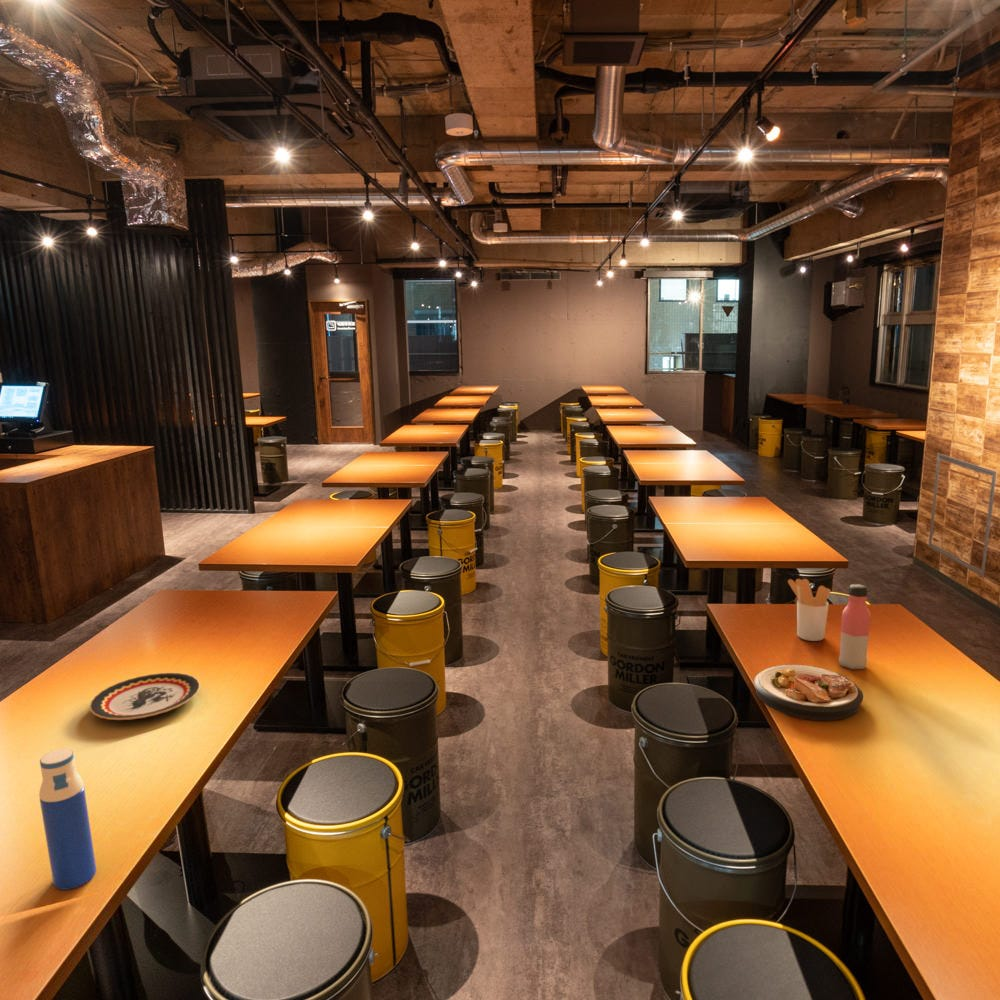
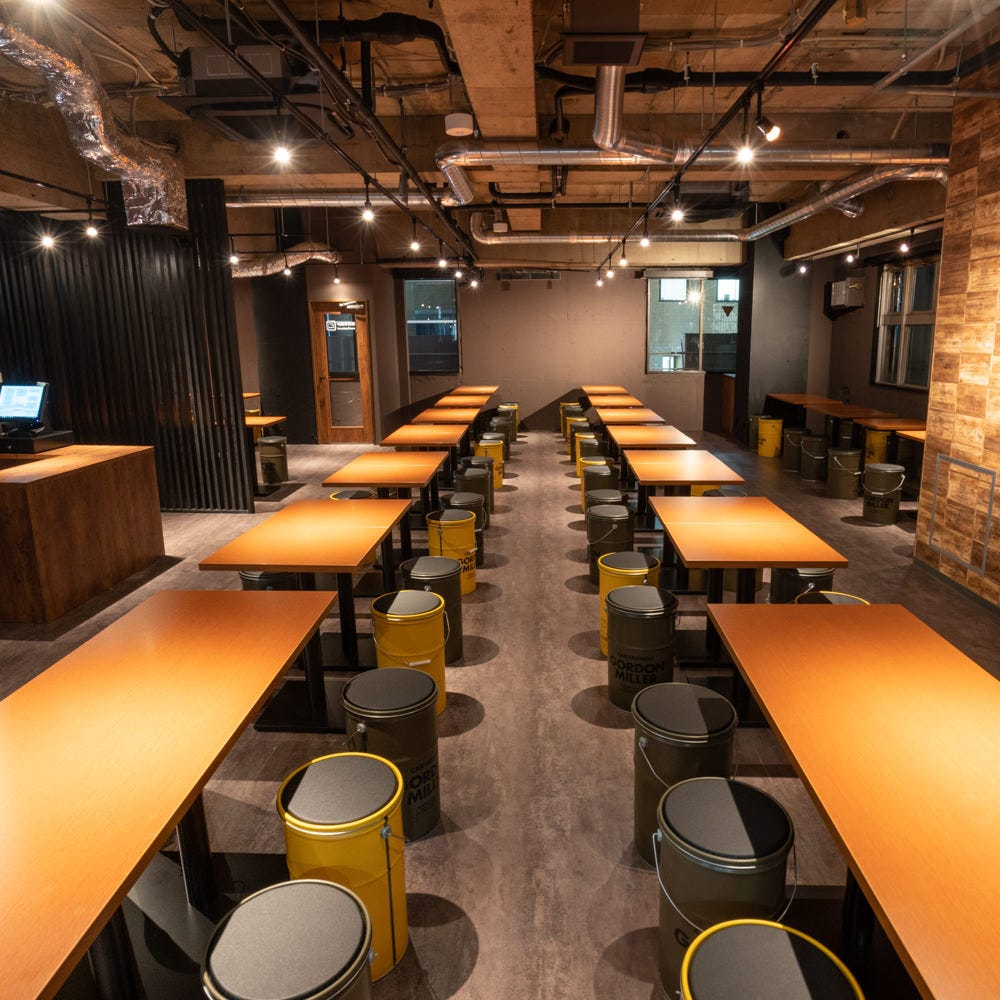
- water bottle [38,748,97,891]
- water bottle [838,583,872,670]
- utensil holder [787,578,832,642]
- plate [88,672,201,721]
- plate [753,664,864,721]
